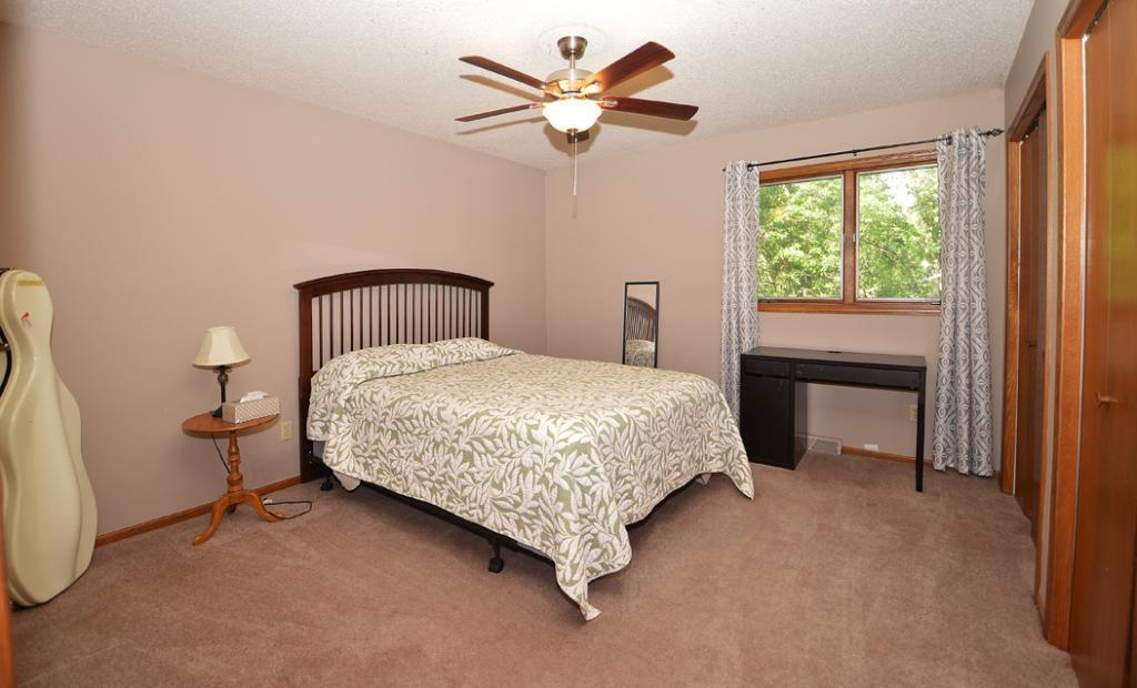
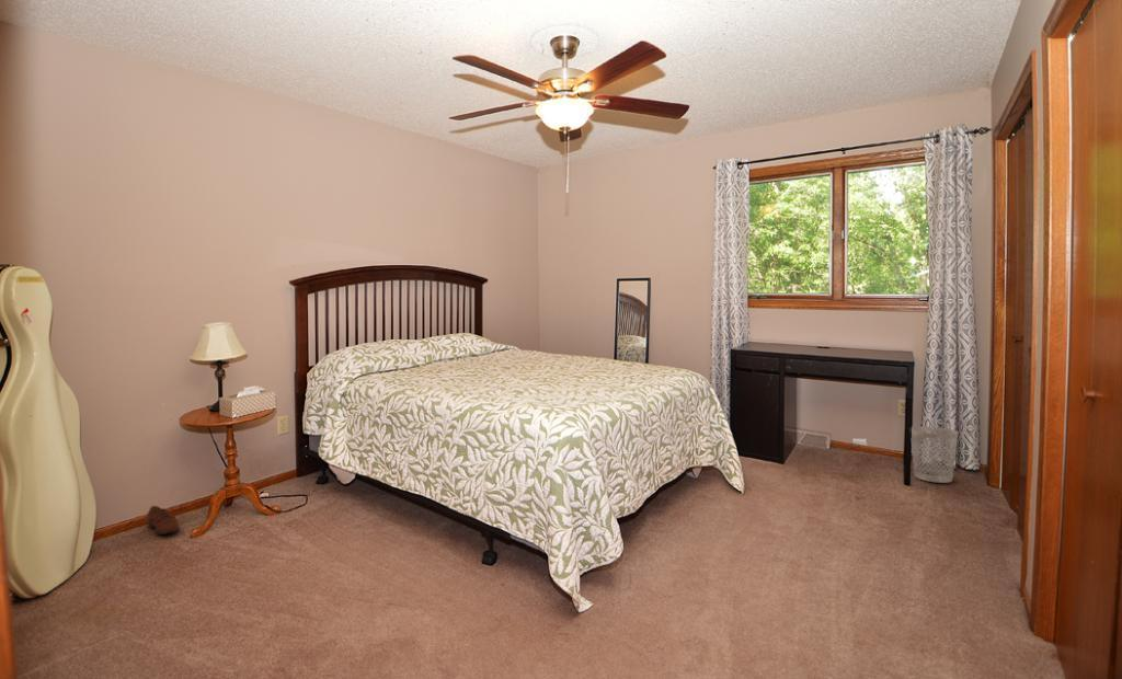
+ shoe [146,505,181,536]
+ wastebasket [911,425,959,484]
